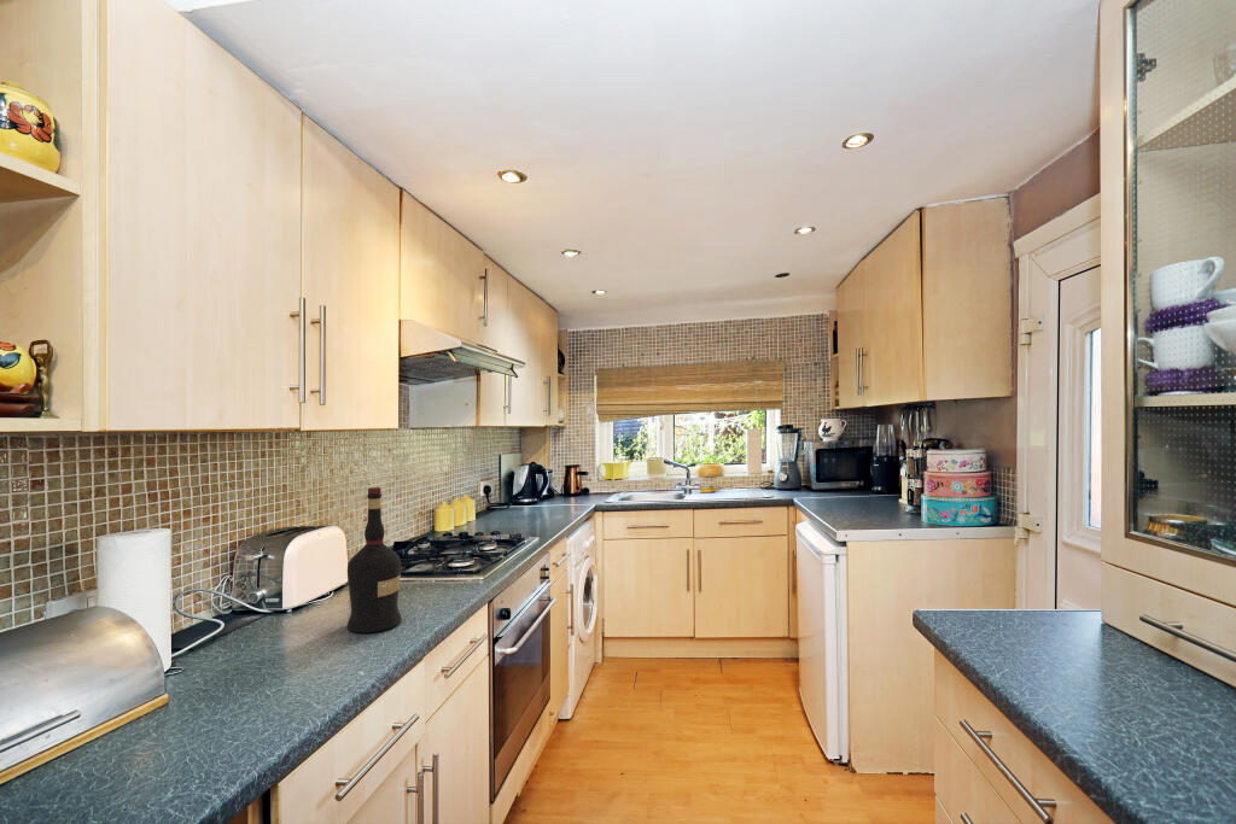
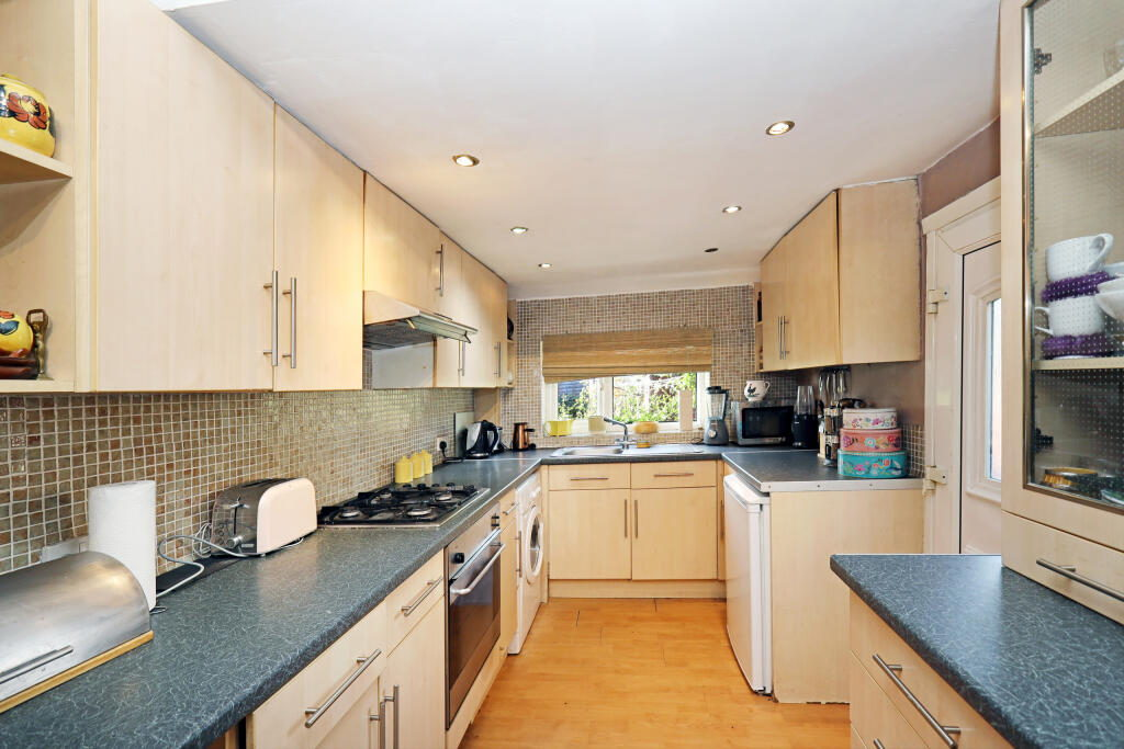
- liquor [346,486,403,633]
